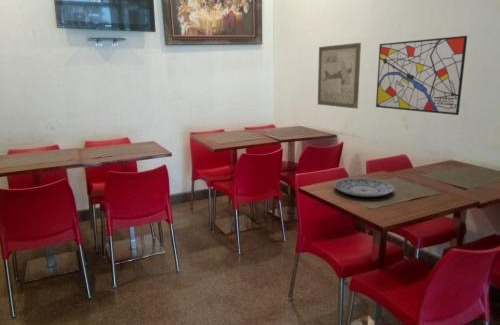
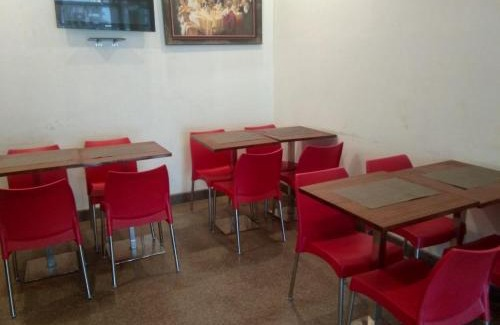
- wall art [317,42,362,110]
- wall art [375,35,468,116]
- plate [333,177,396,198]
